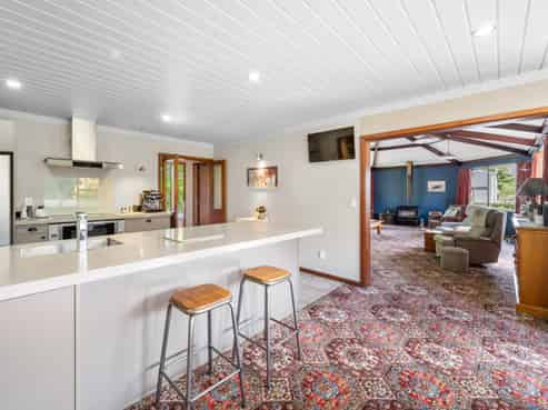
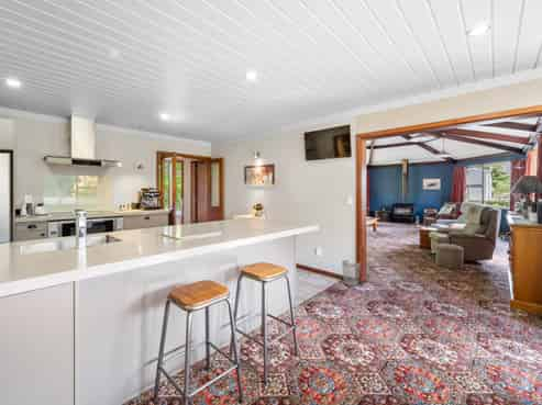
+ wastebasket [341,259,361,286]
